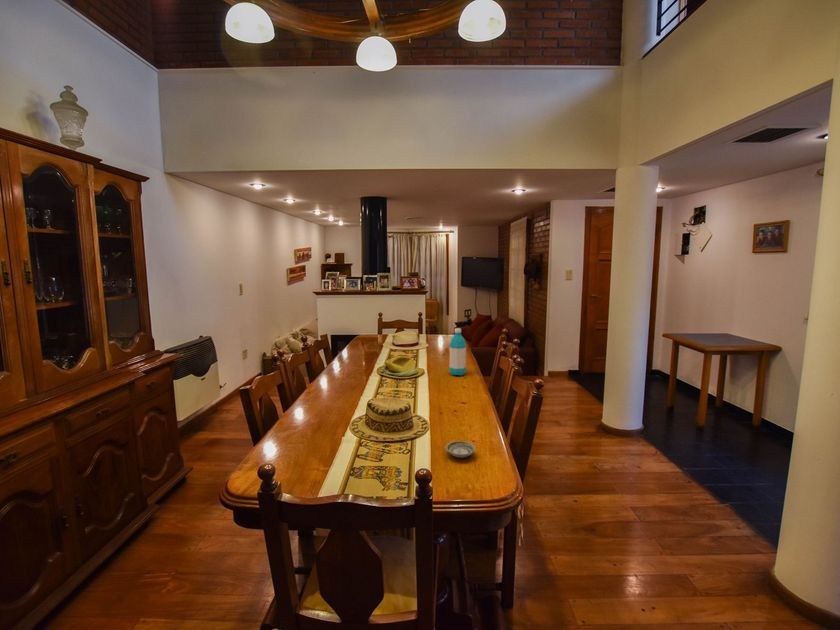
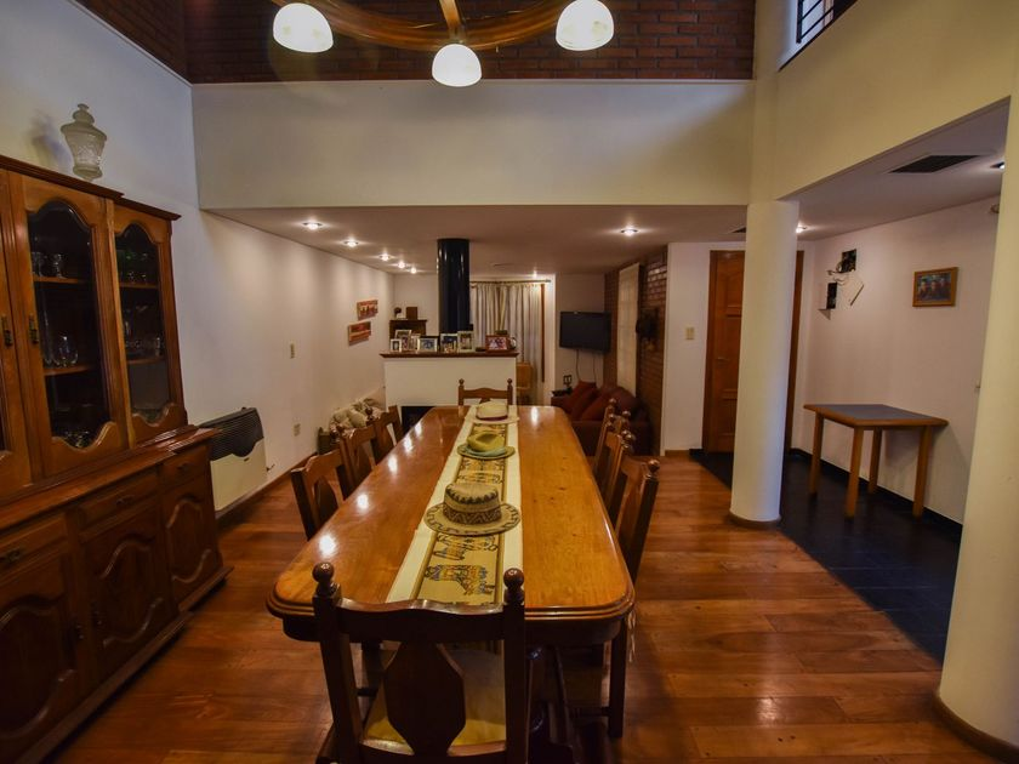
- saucer [445,440,477,459]
- water bottle [448,327,467,376]
